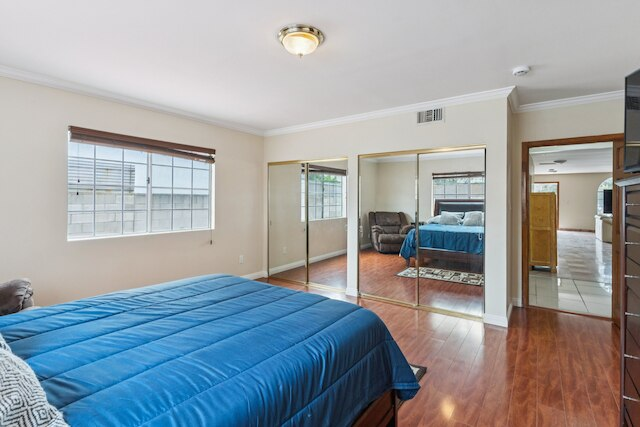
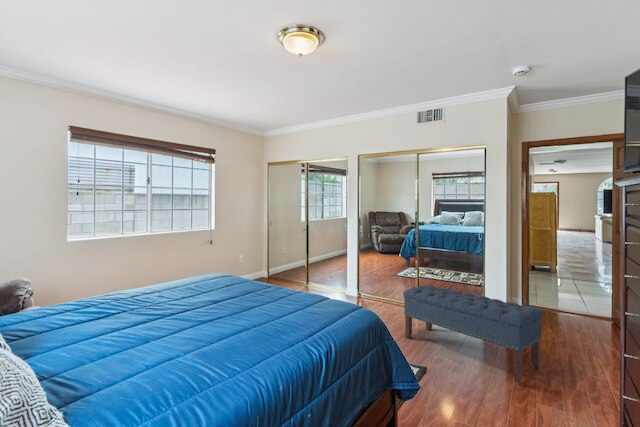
+ bench [402,284,544,384]
